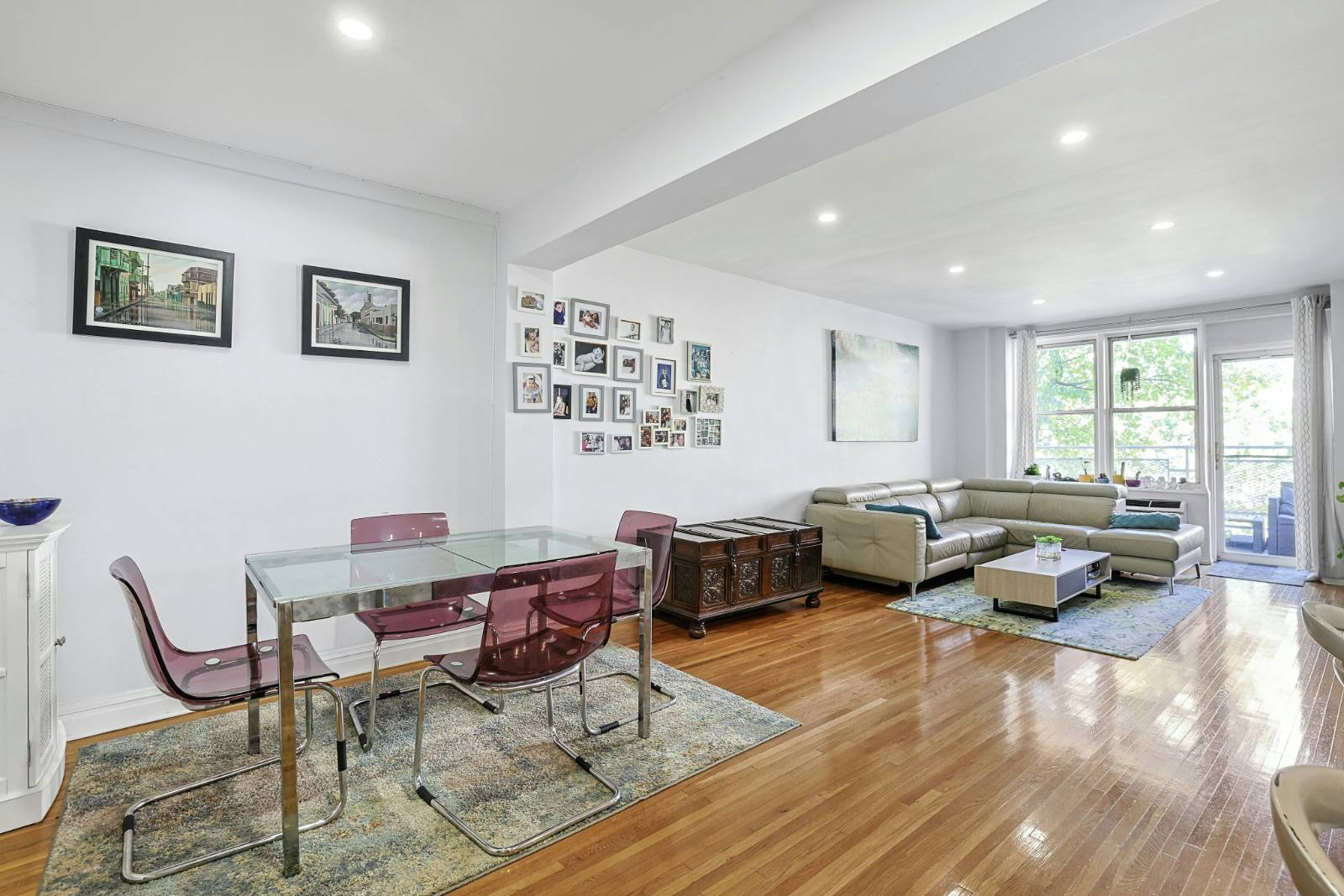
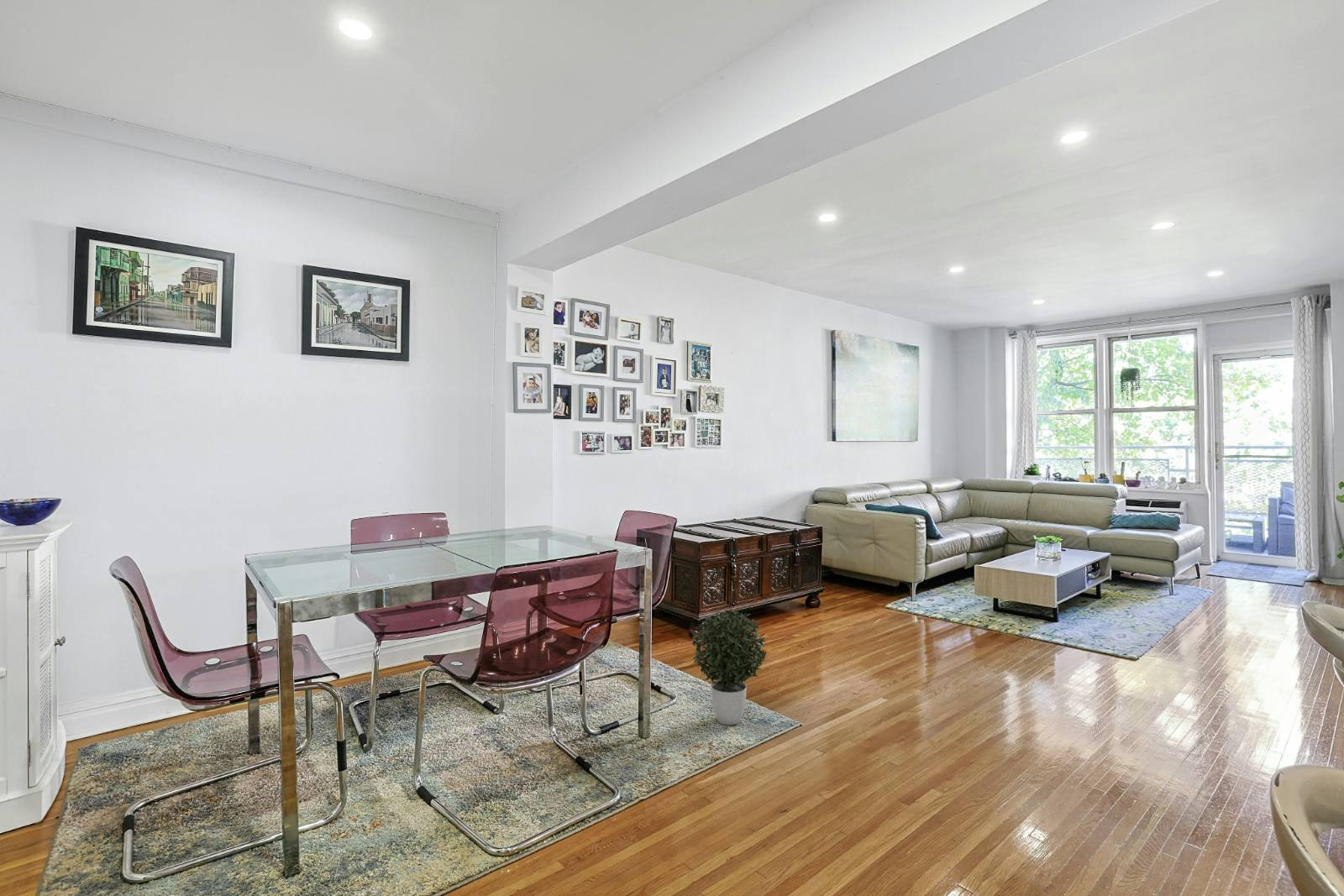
+ potted plant [690,608,769,726]
